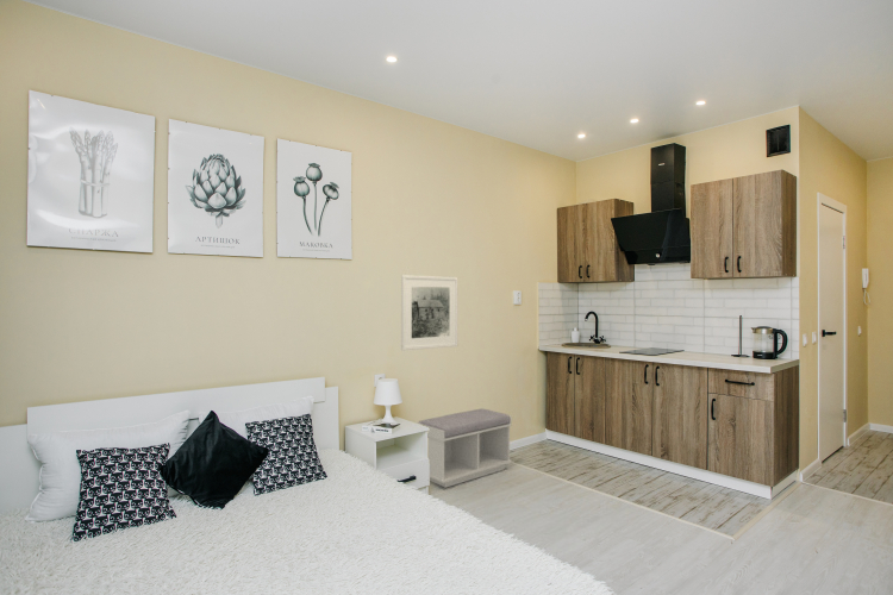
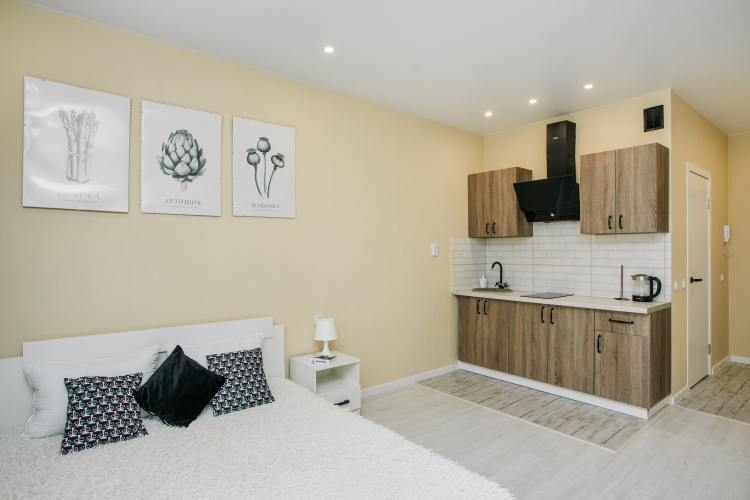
- bench [416,408,513,489]
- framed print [400,274,458,351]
